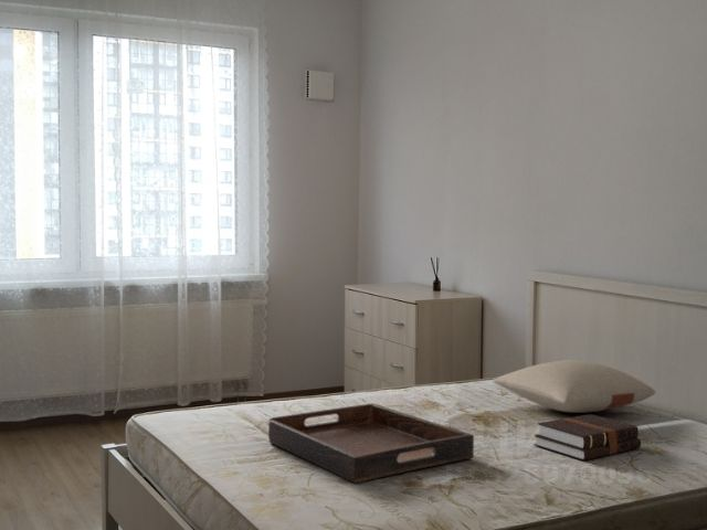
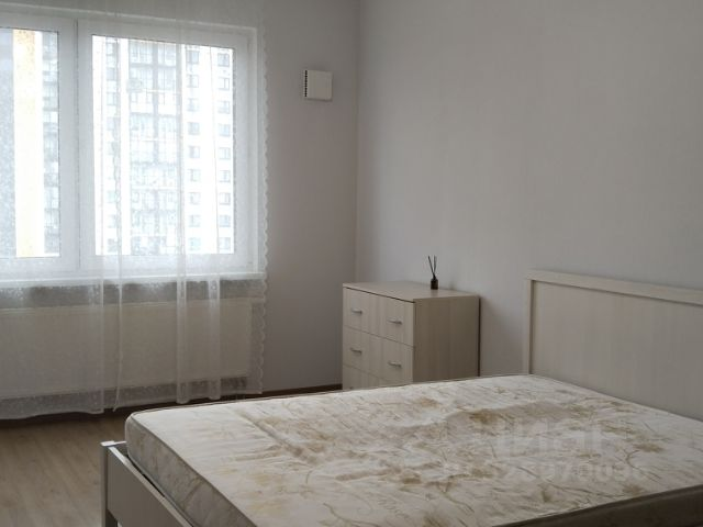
- pillow [492,359,657,414]
- hardback book [532,413,642,462]
- serving tray [267,403,475,485]
